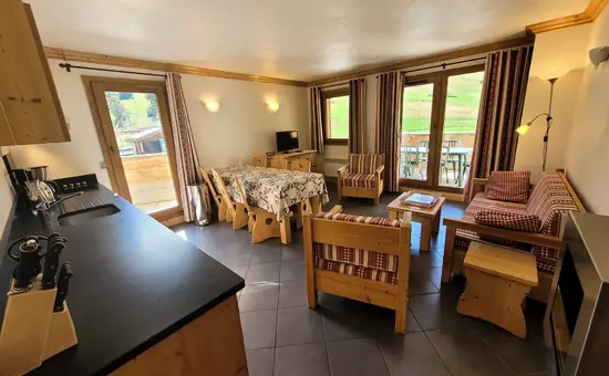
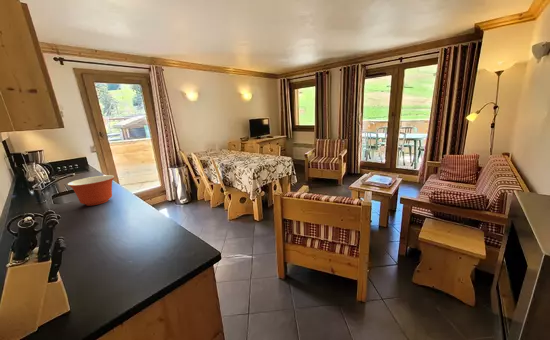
+ mixing bowl [66,175,116,207]
